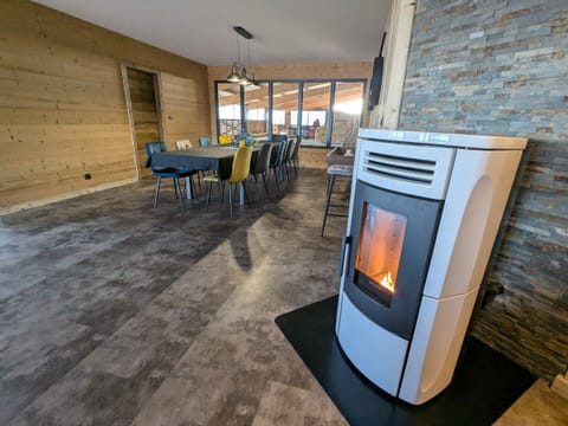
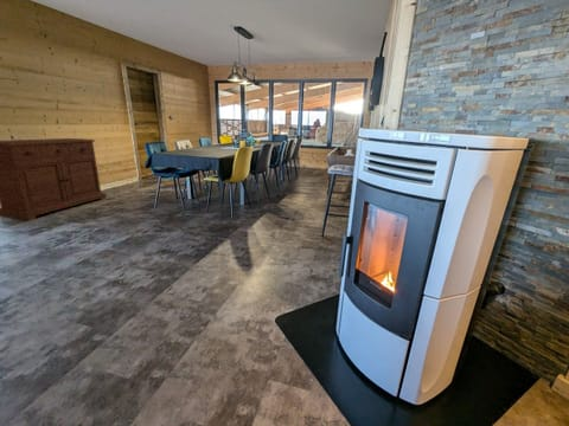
+ sideboard [0,137,108,222]
